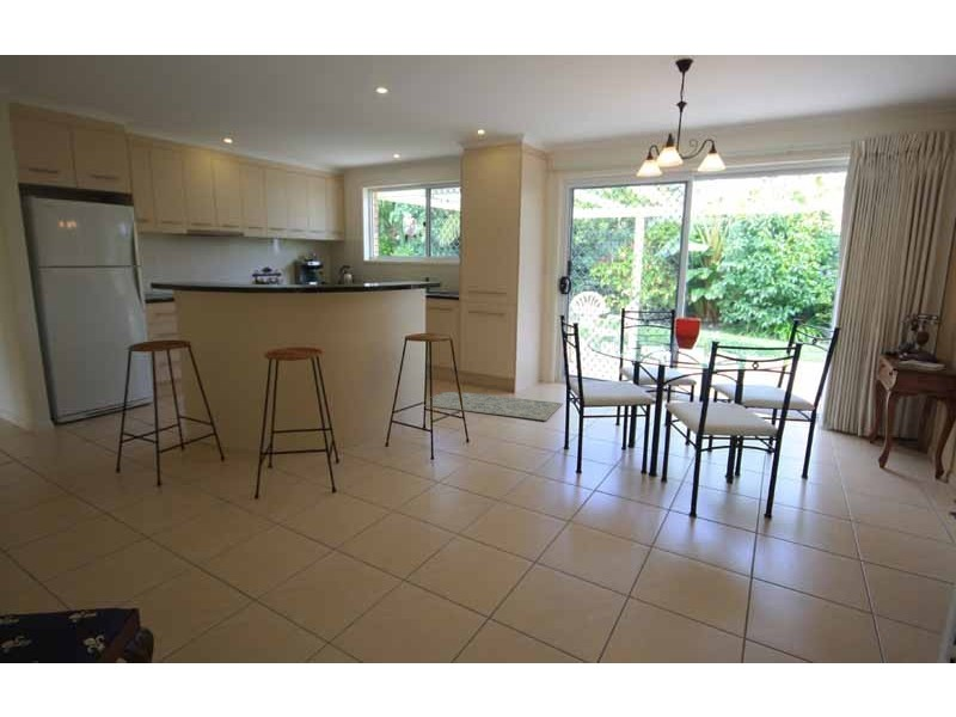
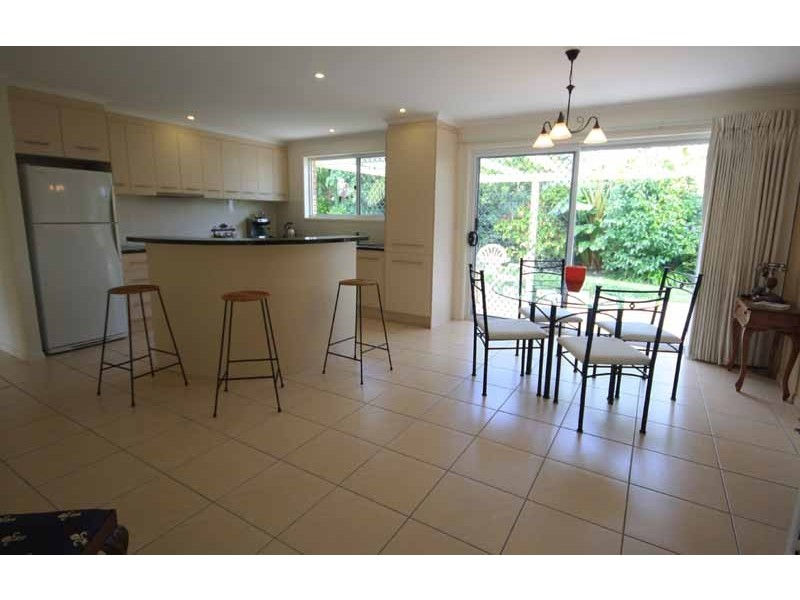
- rug [425,391,564,422]
